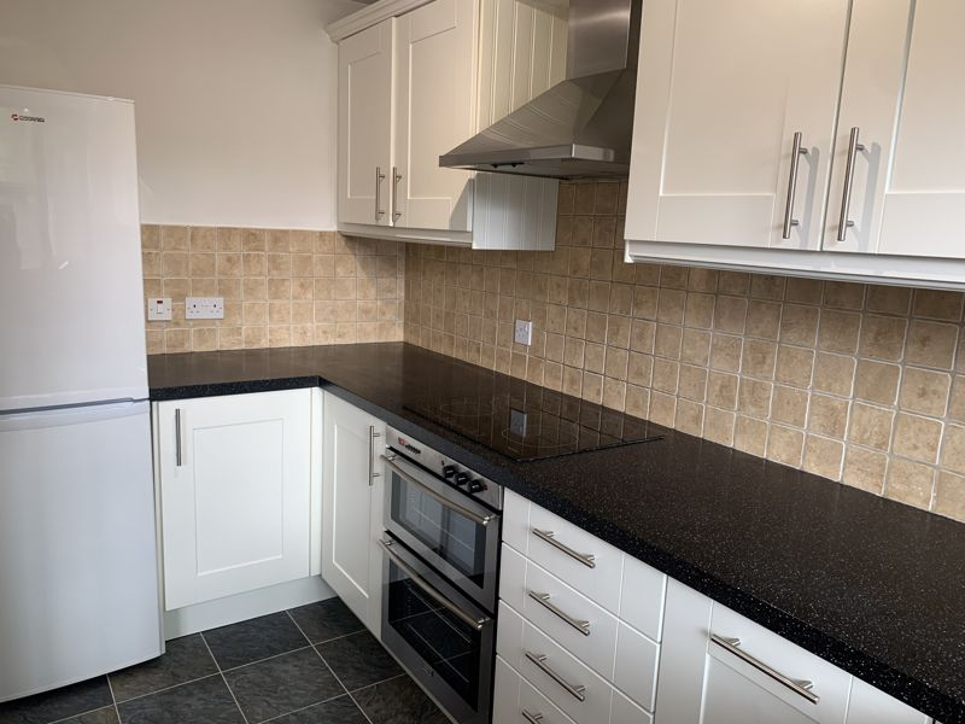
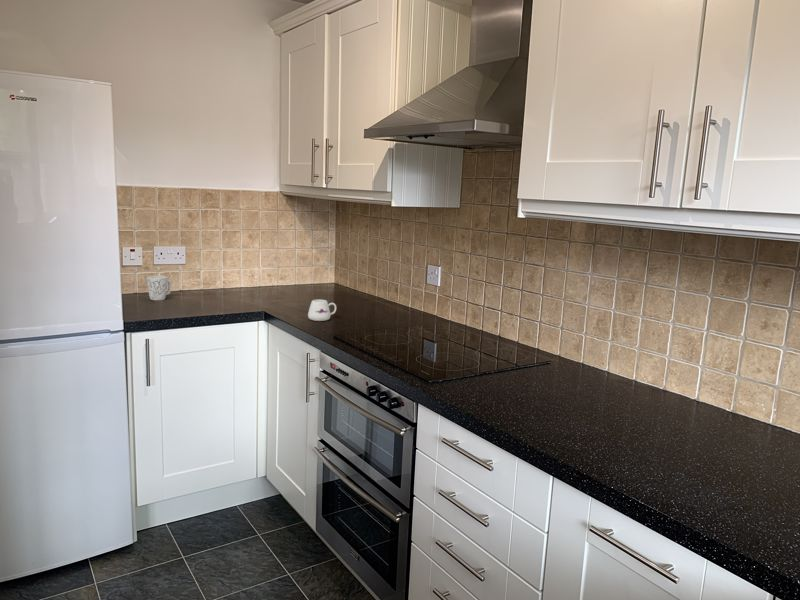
+ mug [307,299,337,322]
+ mug [146,275,172,301]
